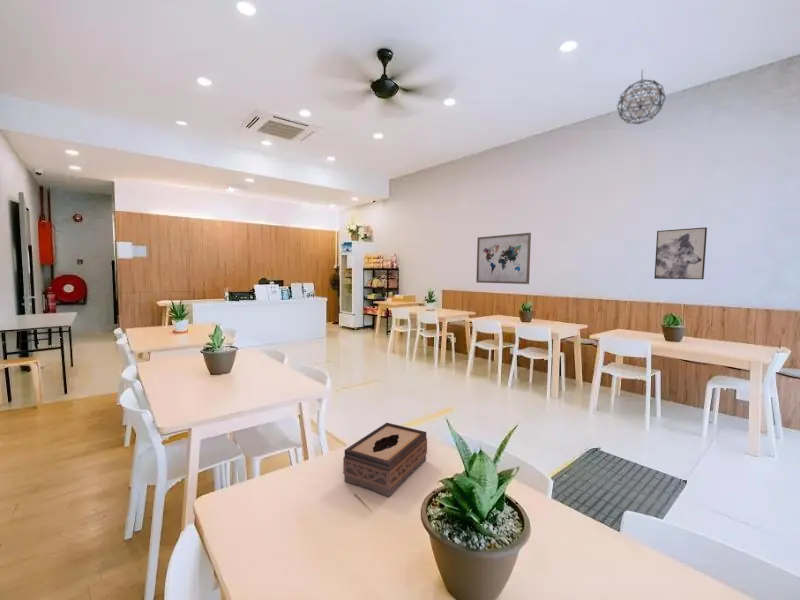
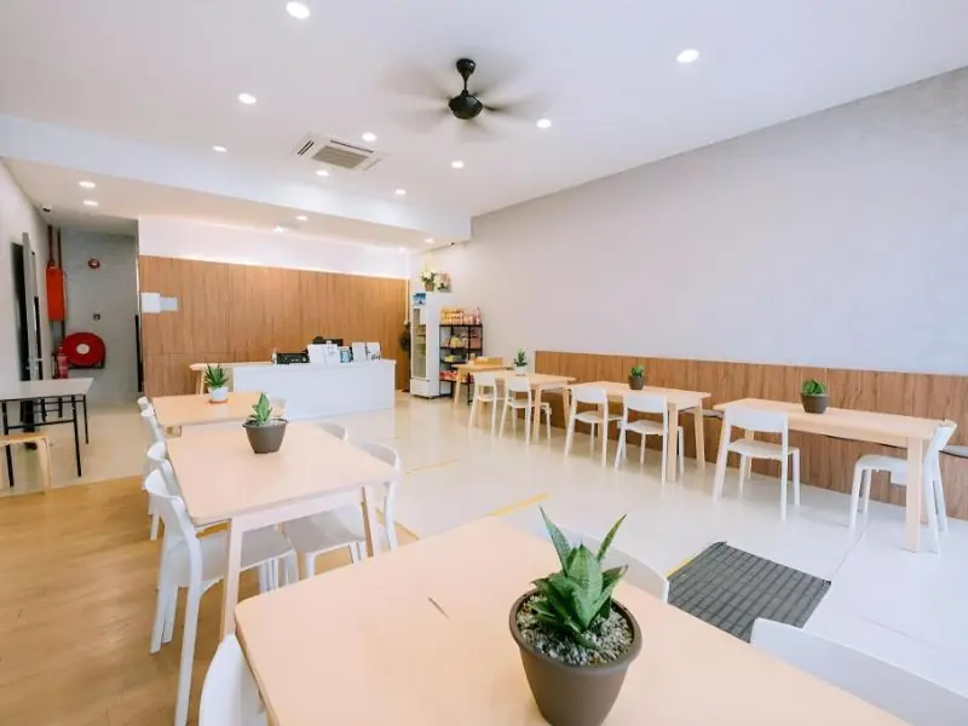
- wall art [475,232,532,285]
- wall art [653,226,708,280]
- tissue box [342,422,428,498]
- pendant light [616,69,666,125]
